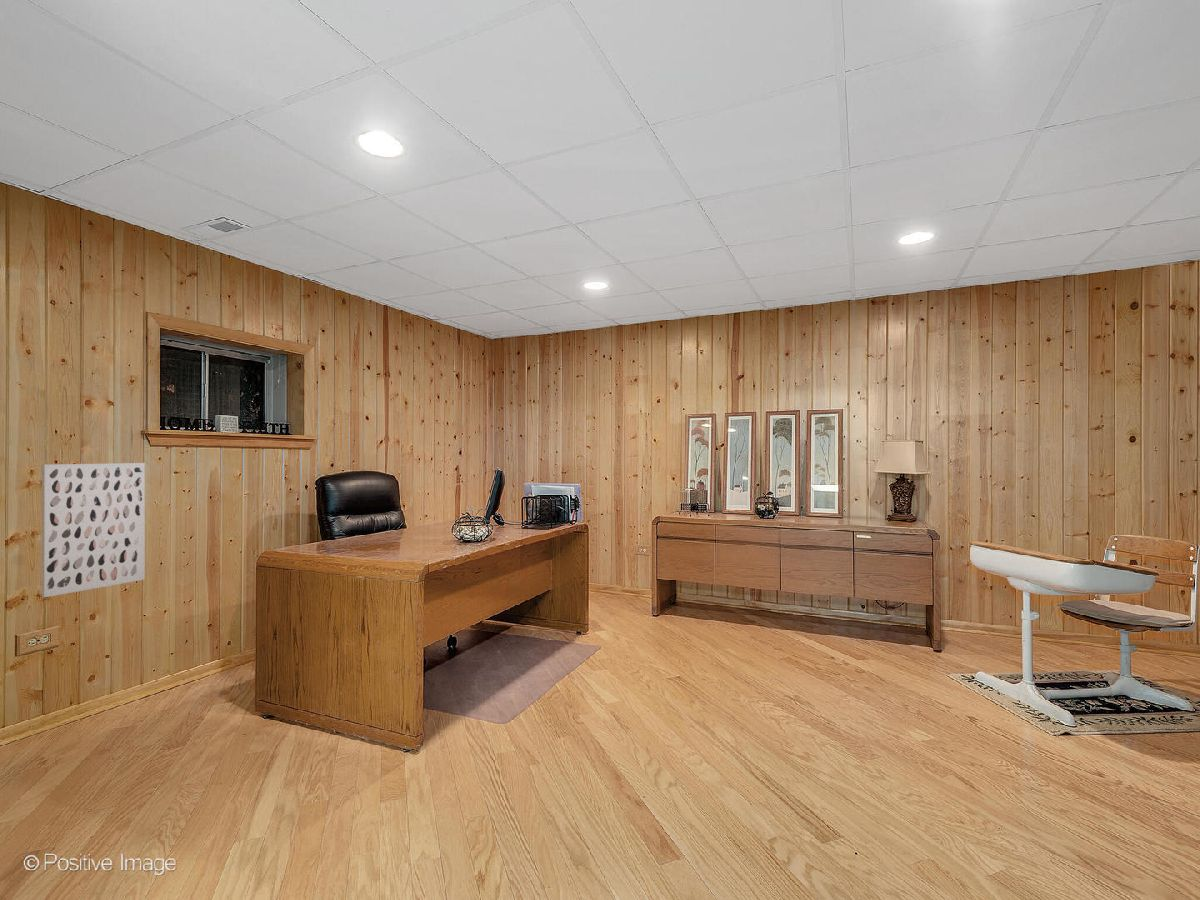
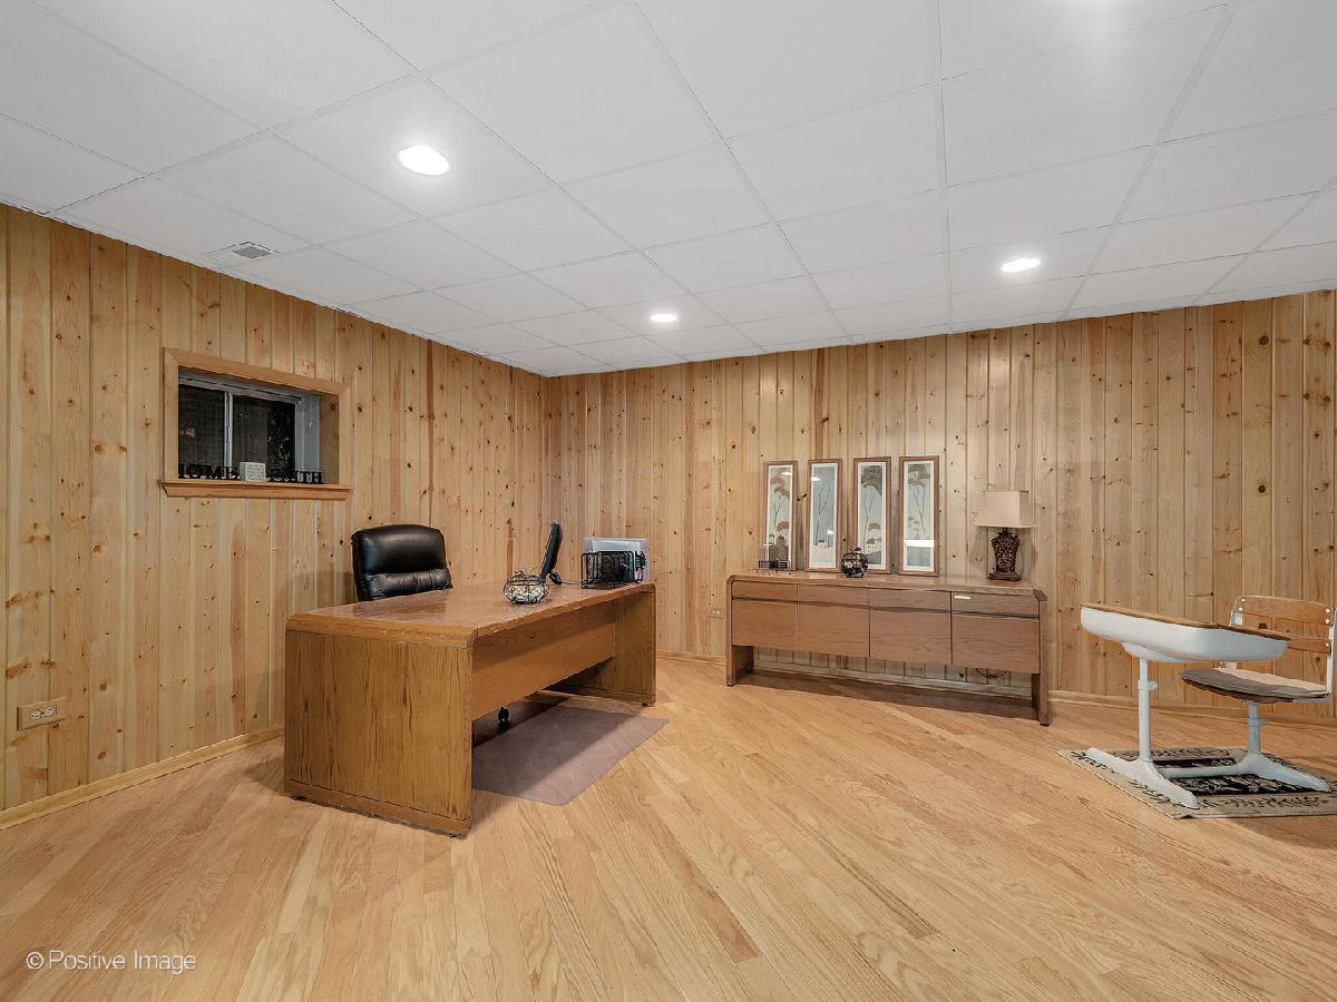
- wall art [41,462,146,598]
